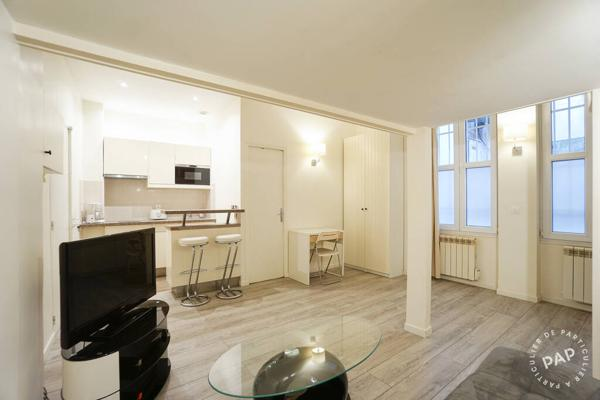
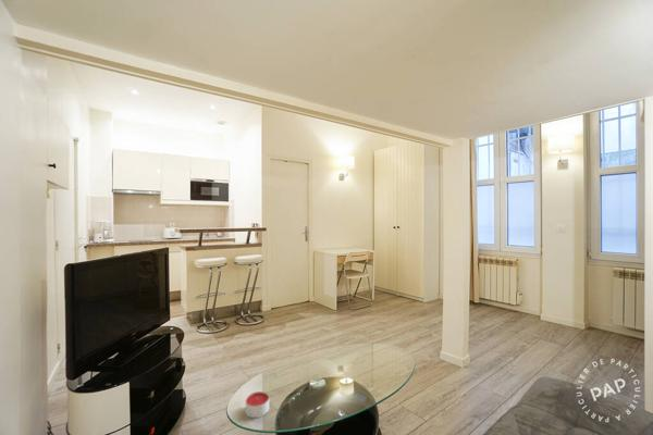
+ candle [245,390,270,419]
